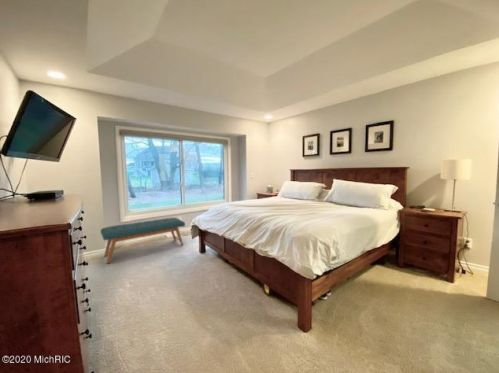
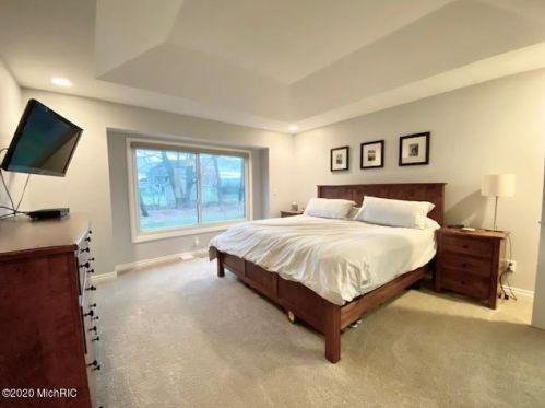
- bench [100,217,186,264]
